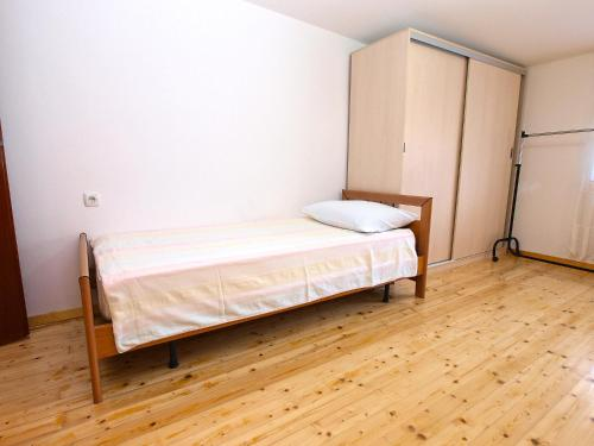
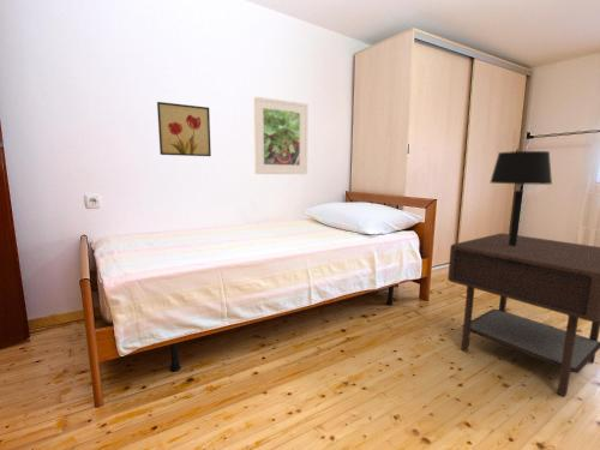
+ table lamp [490,150,553,246]
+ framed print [252,96,310,175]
+ side table [446,233,600,397]
+ wall art [156,101,212,157]
